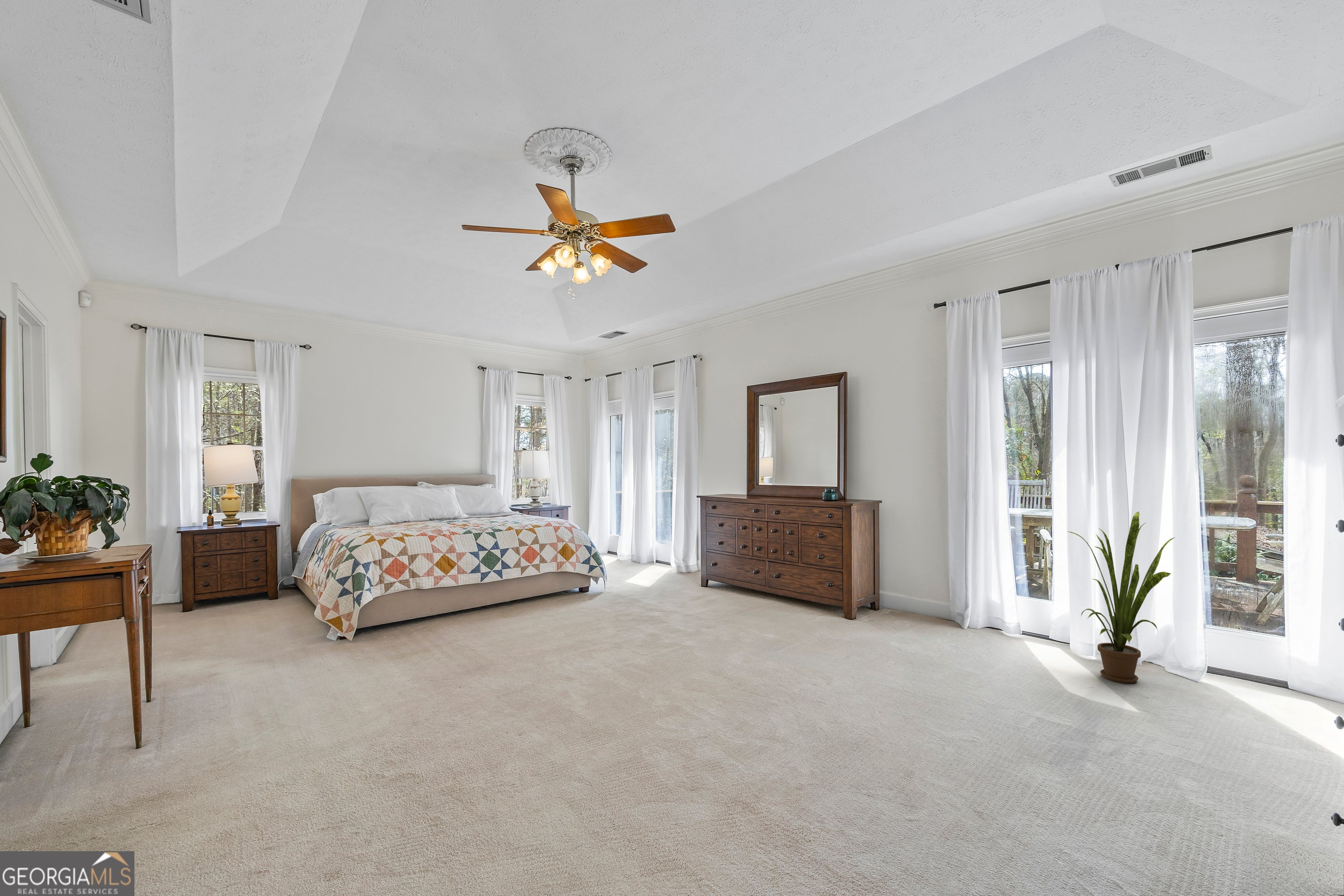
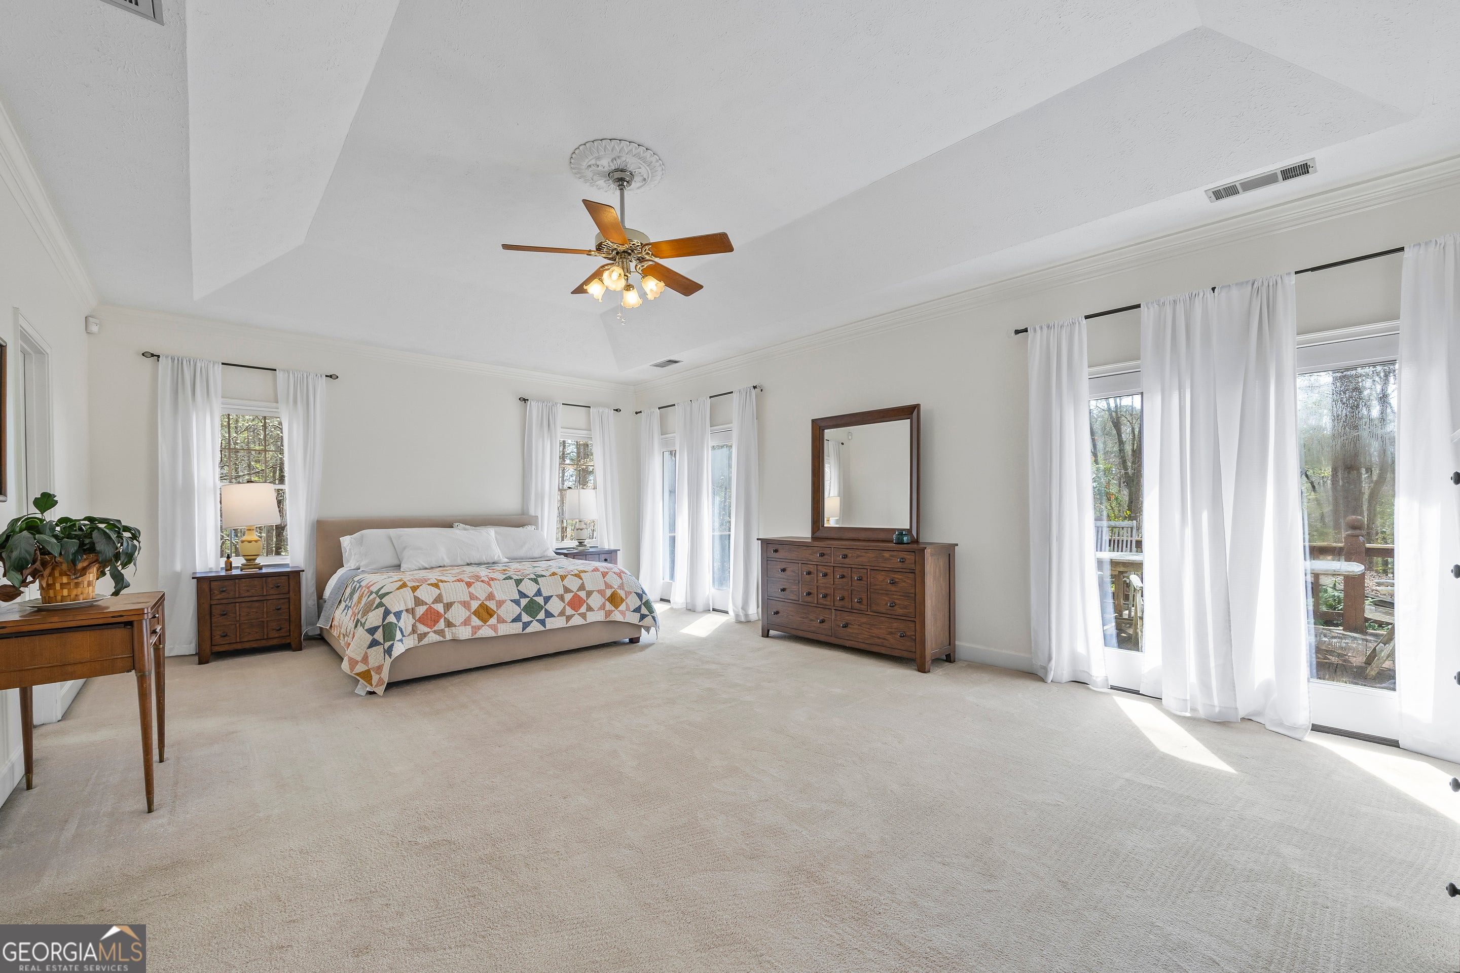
- house plant [1067,511,1176,684]
